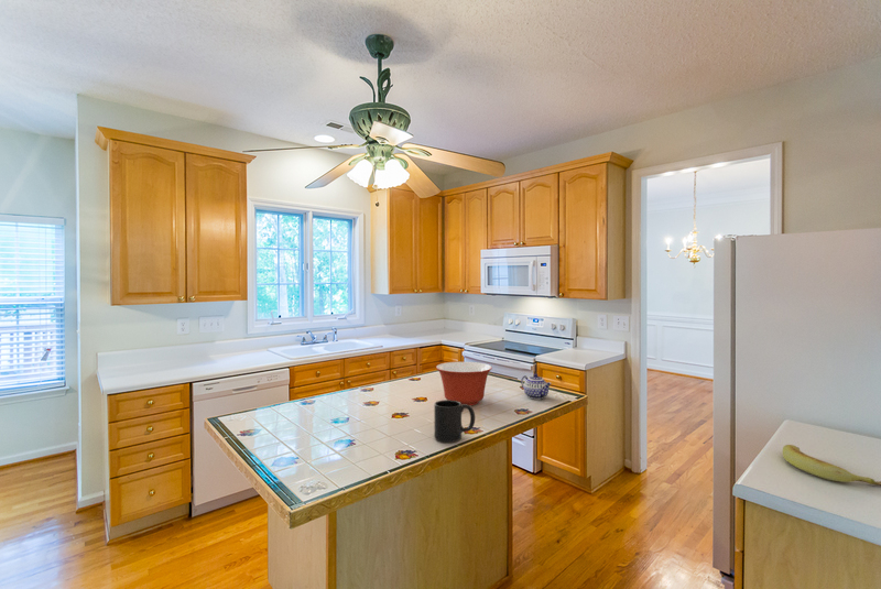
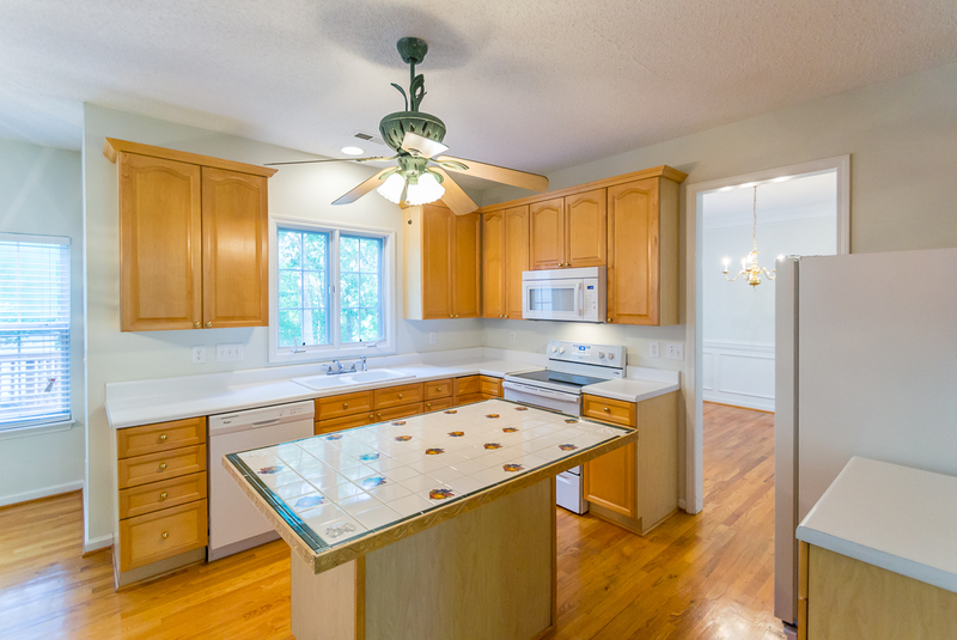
- teapot [520,373,553,401]
- mug [433,399,476,444]
- banana [782,444,881,487]
- mixing bowl [435,361,493,406]
